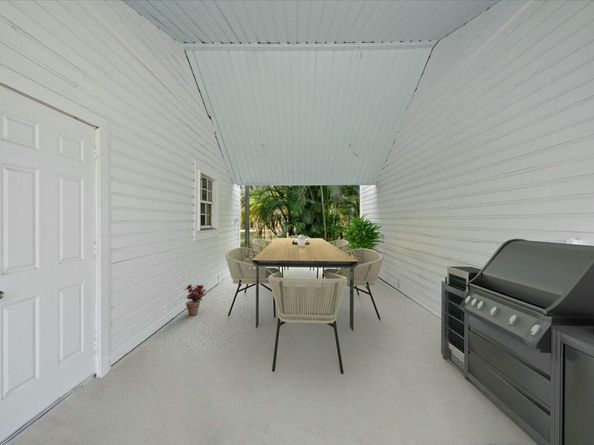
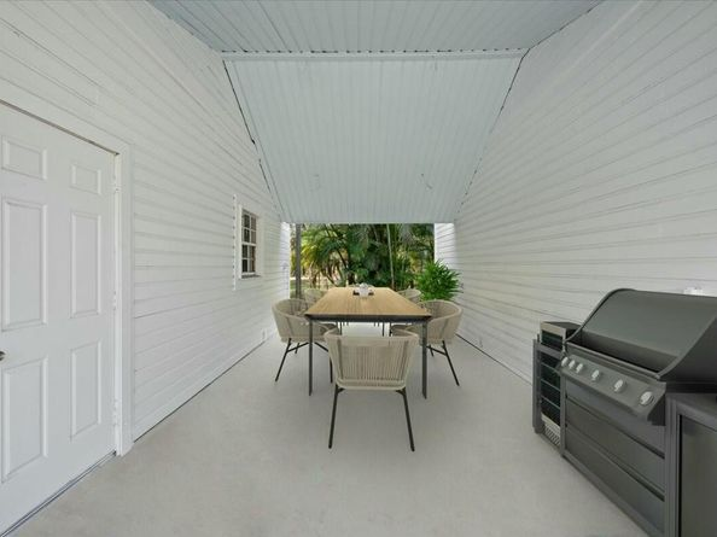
- potted plant [185,283,207,316]
